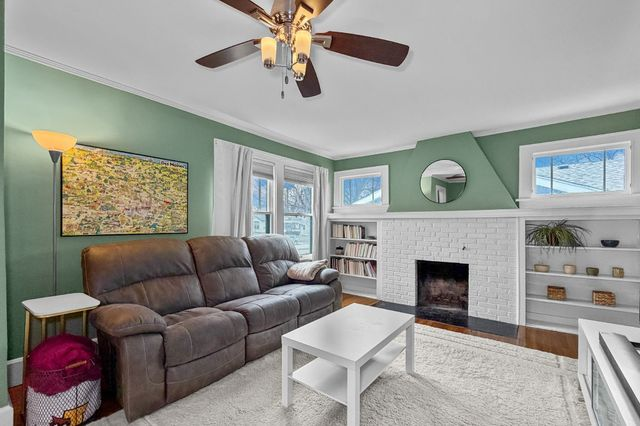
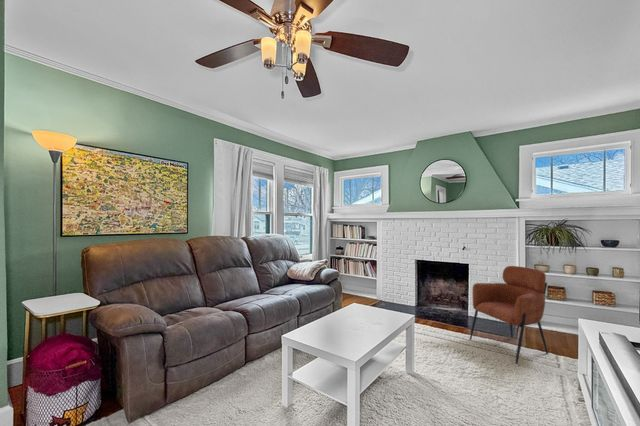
+ chair [469,265,549,365]
